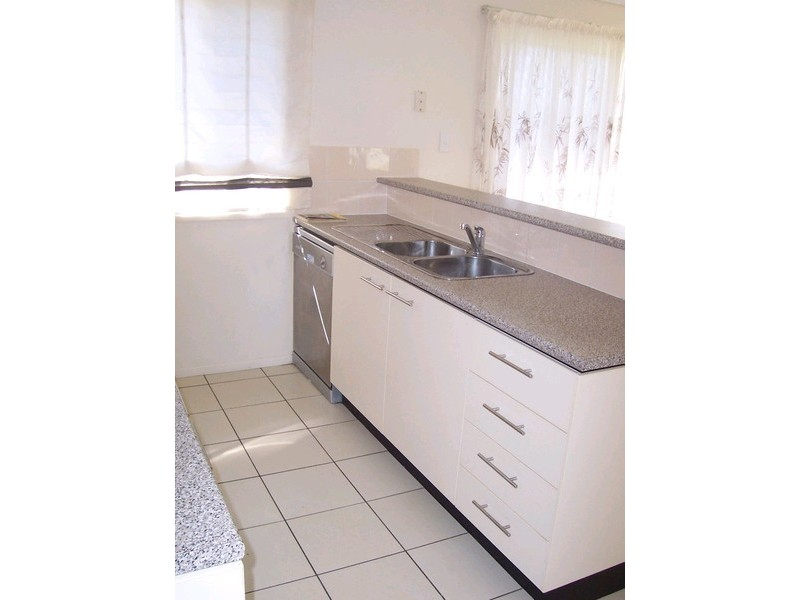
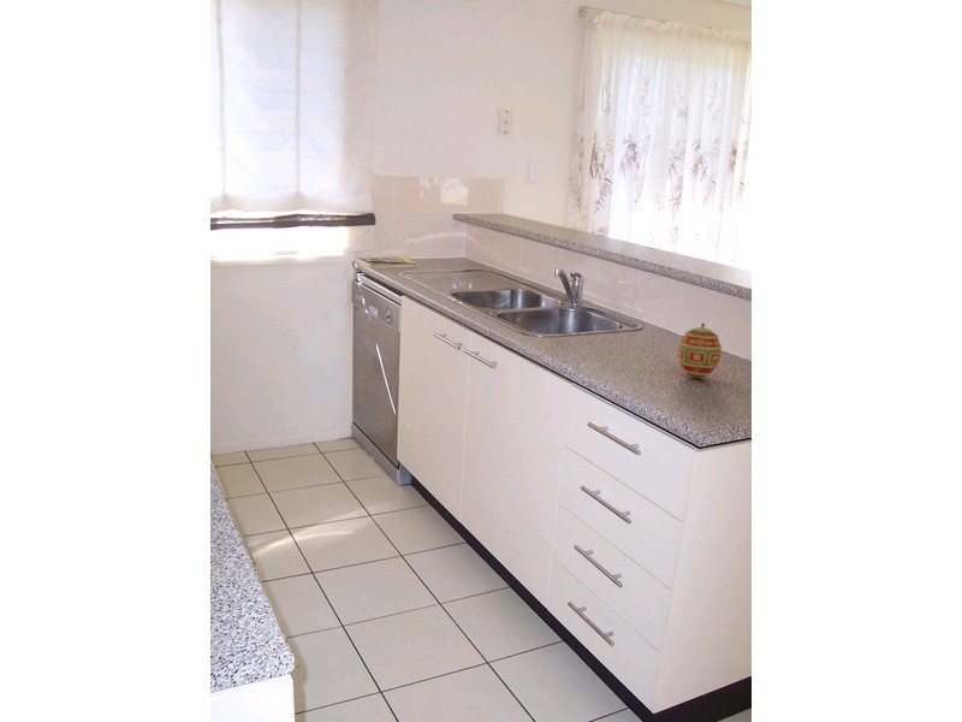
+ decorative egg [677,322,723,379]
